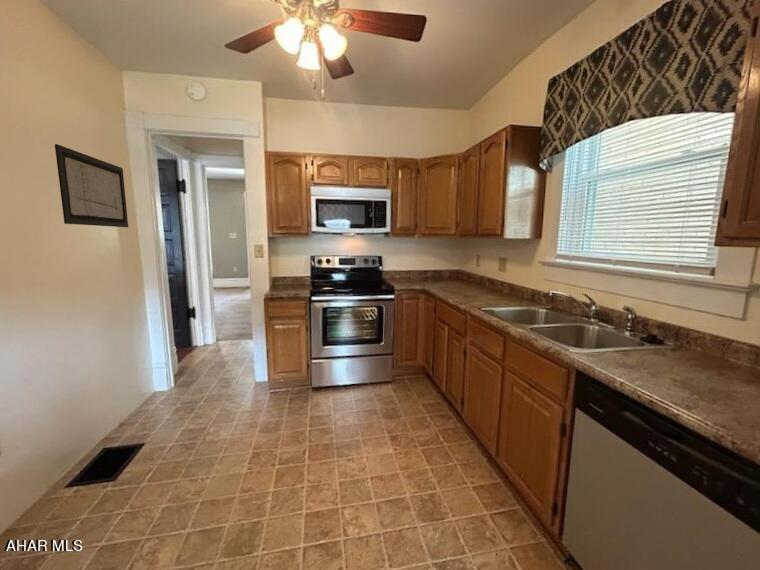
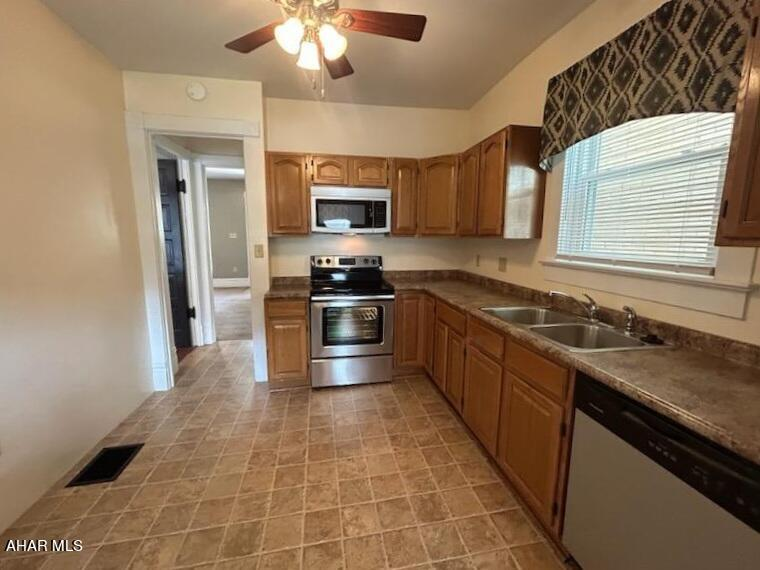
- wall art [54,143,129,228]
